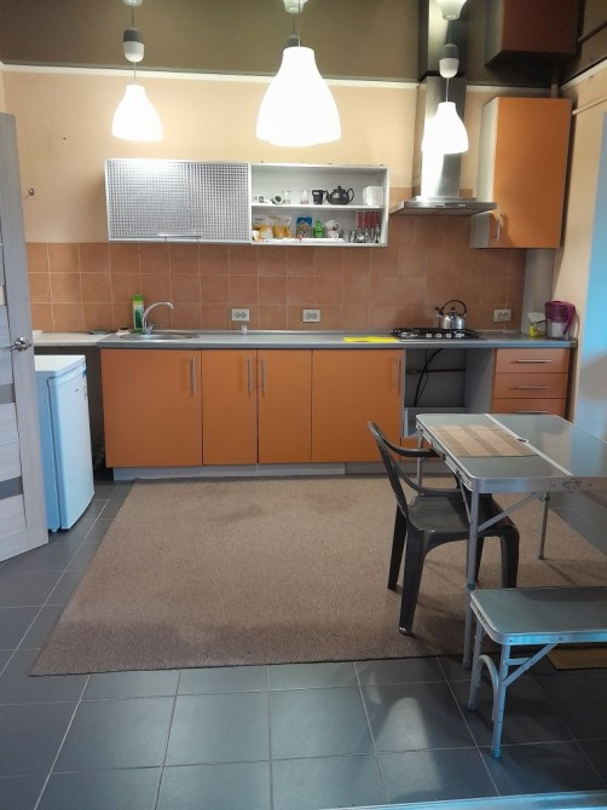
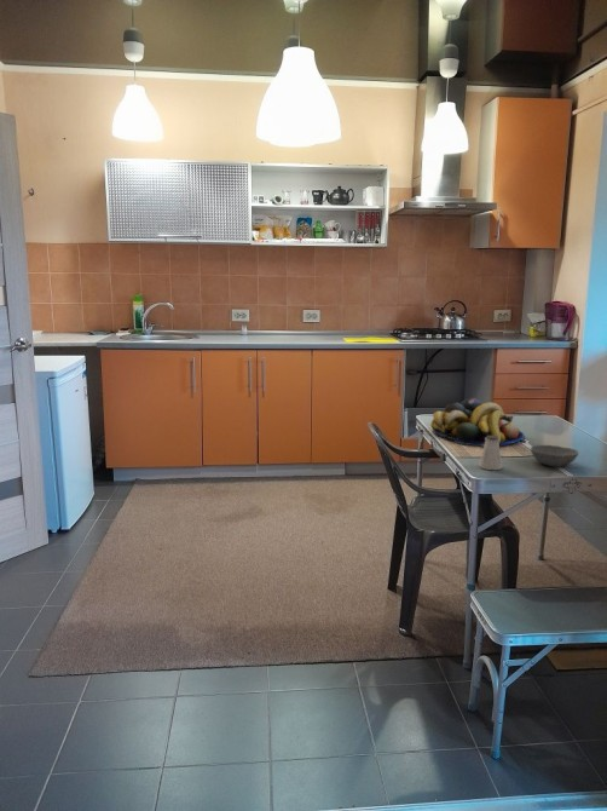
+ fruit bowl [429,397,525,447]
+ bowl [530,444,579,467]
+ saltshaker [478,436,503,471]
